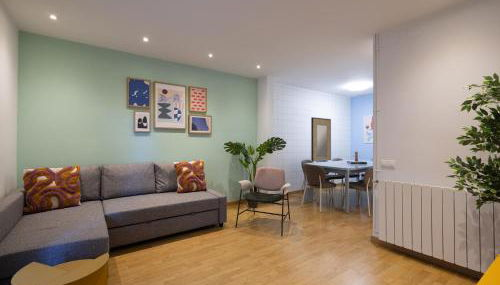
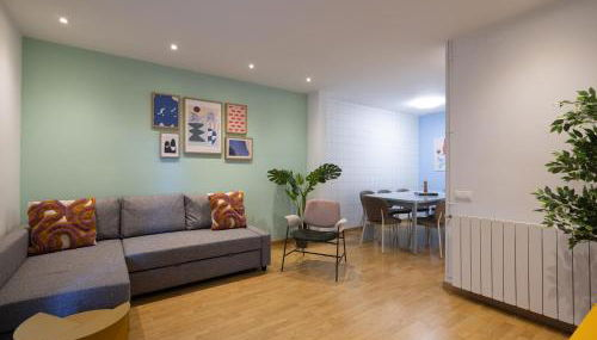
- home mirror [310,116,332,161]
